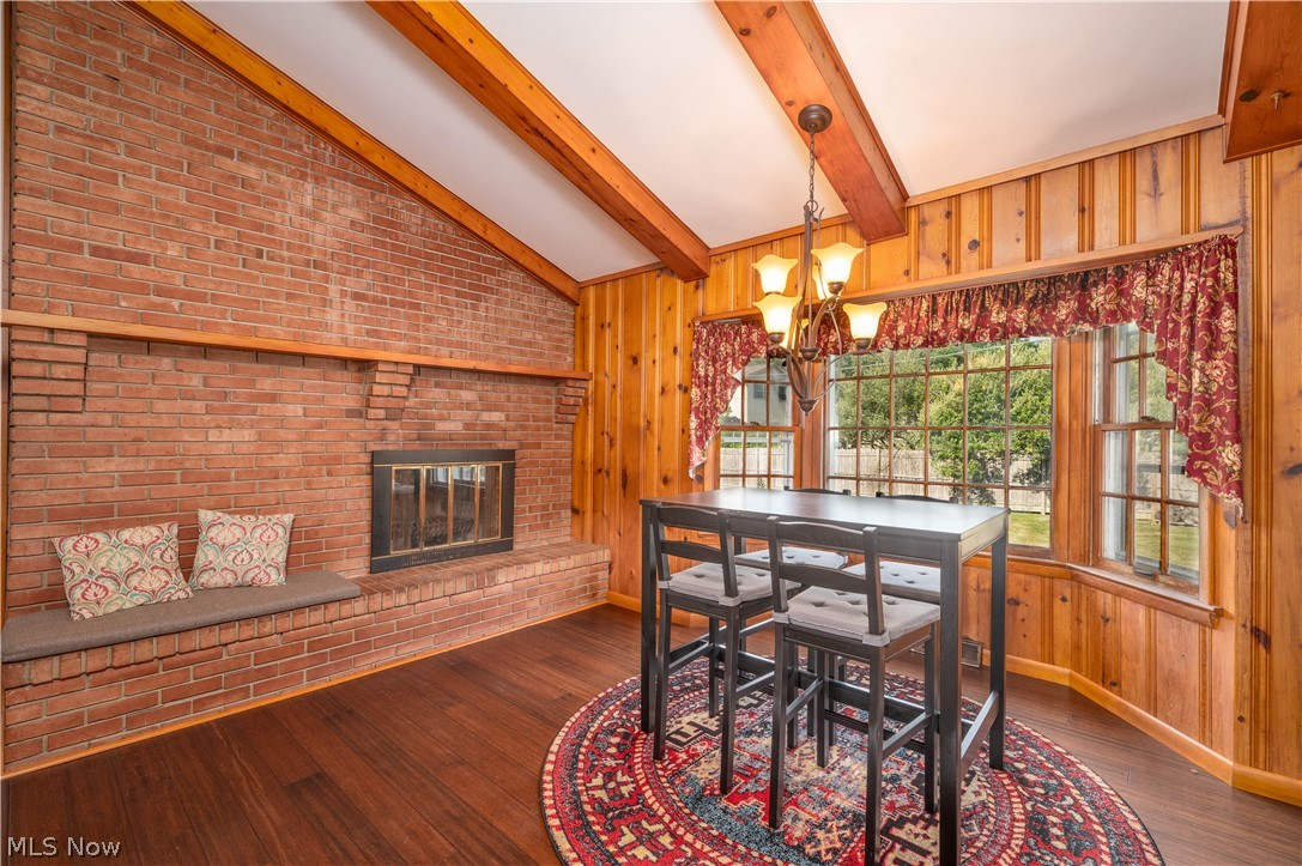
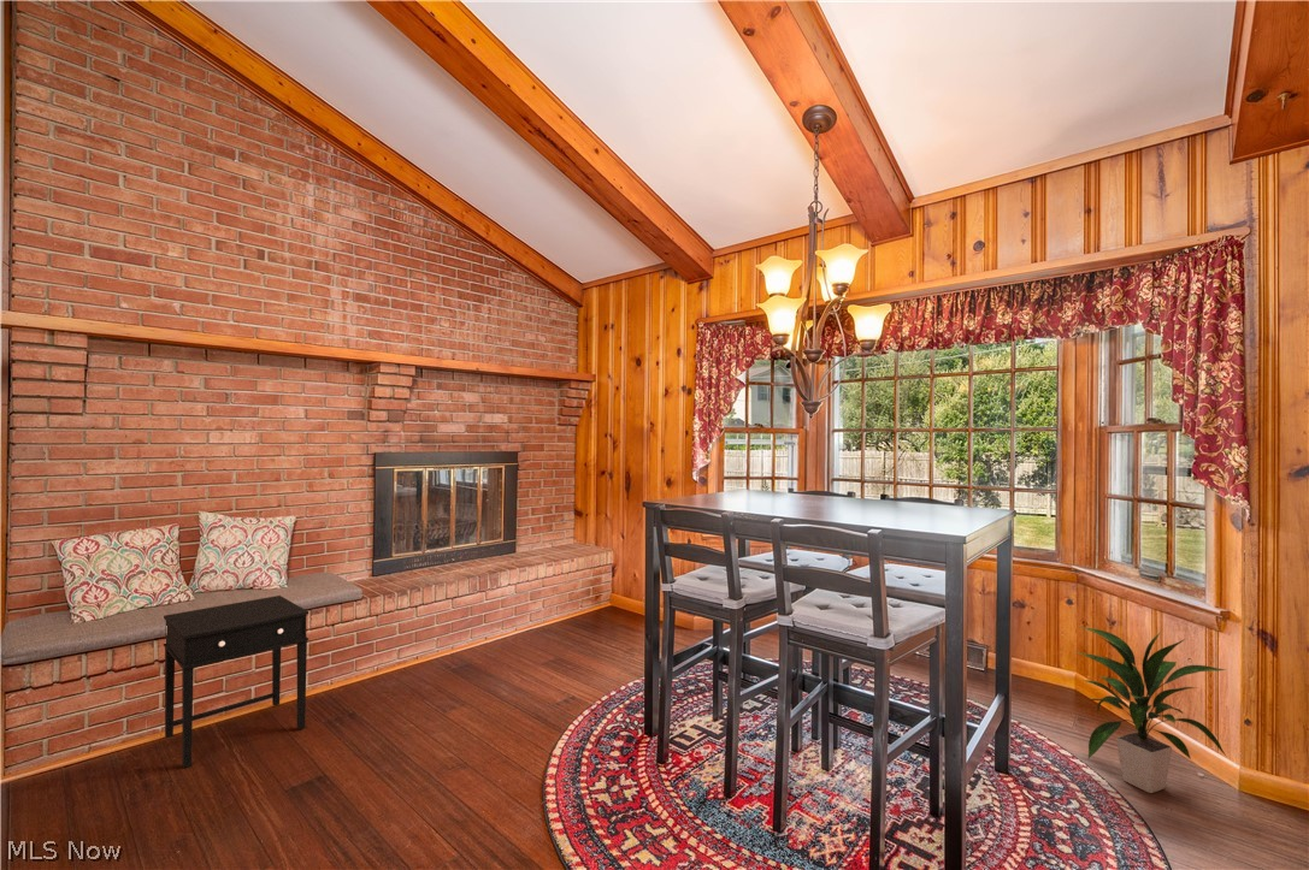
+ indoor plant [1073,625,1228,794]
+ side table [163,594,309,769]
